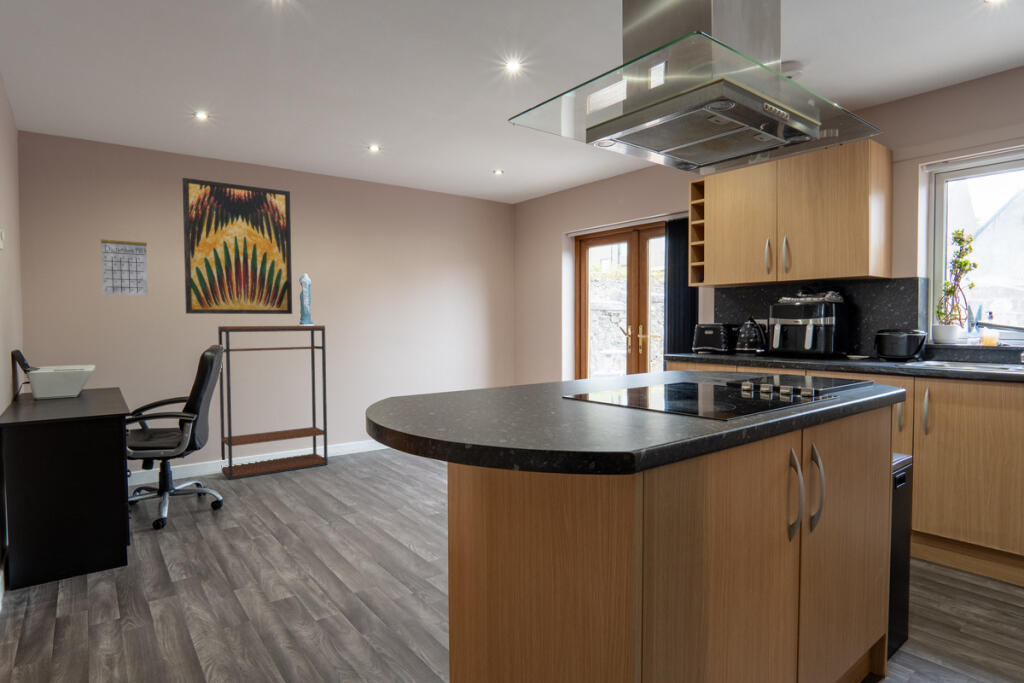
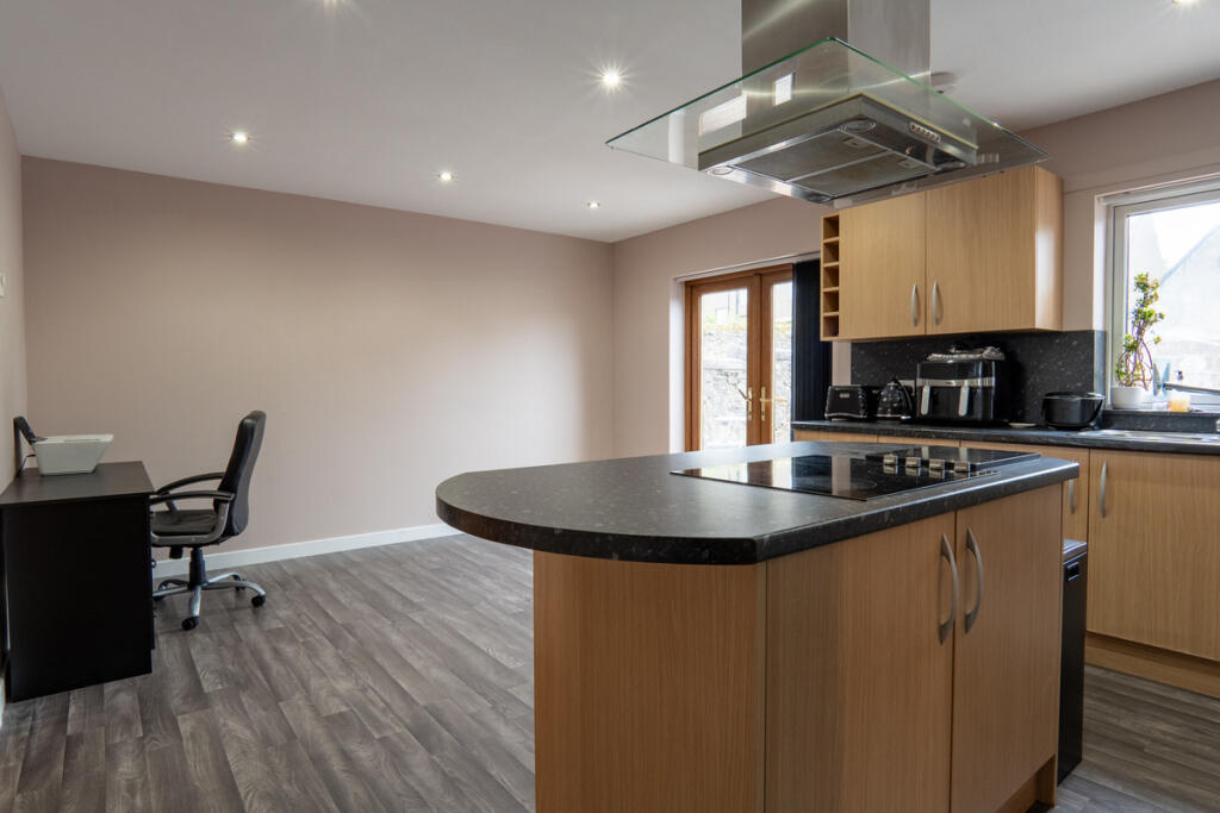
- wall art [181,177,293,315]
- dress [297,272,315,326]
- shelving unit [217,325,329,481]
- calendar [100,227,149,297]
